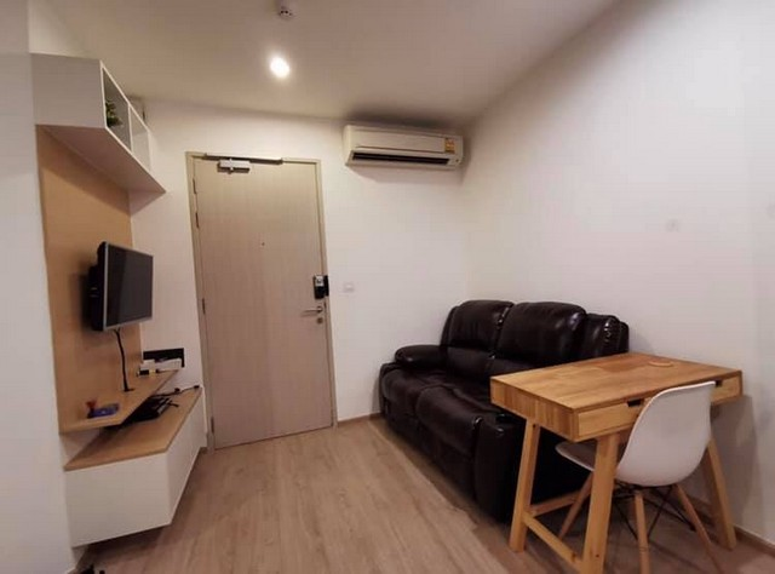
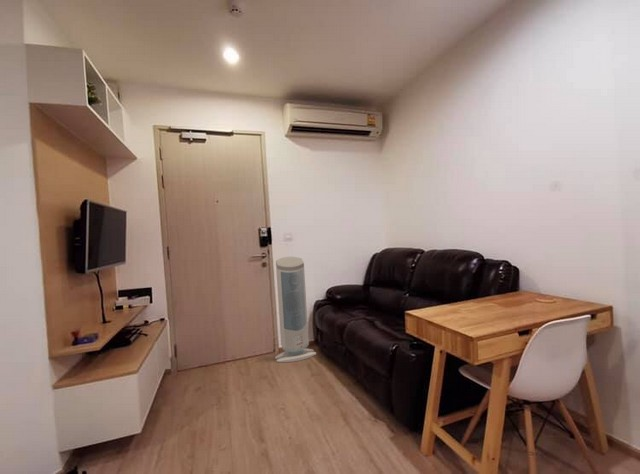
+ air purifier [274,256,317,363]
